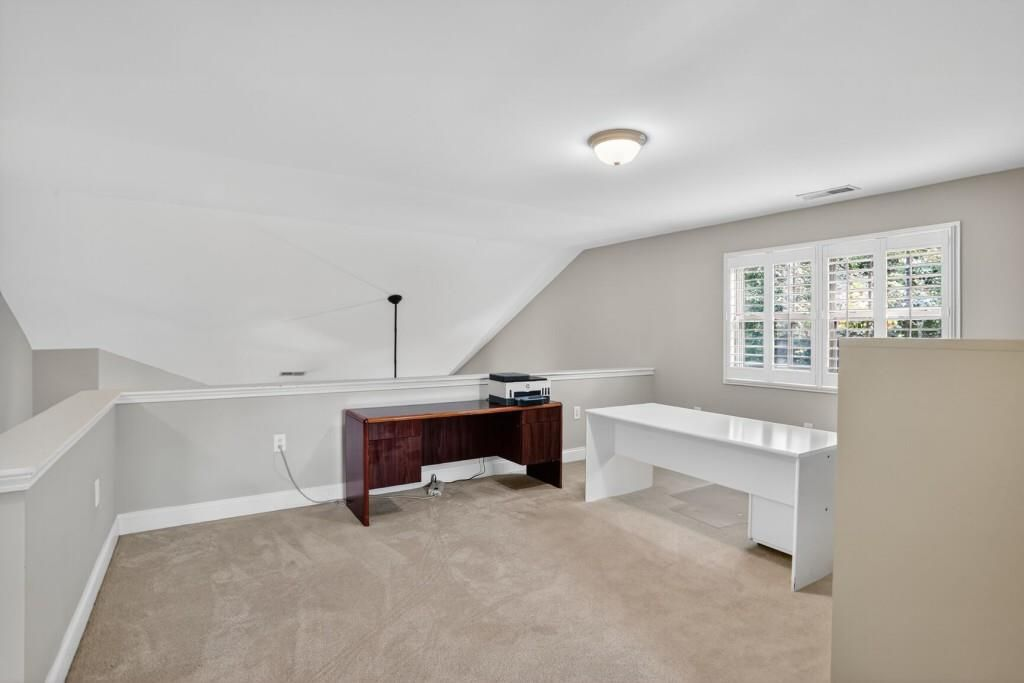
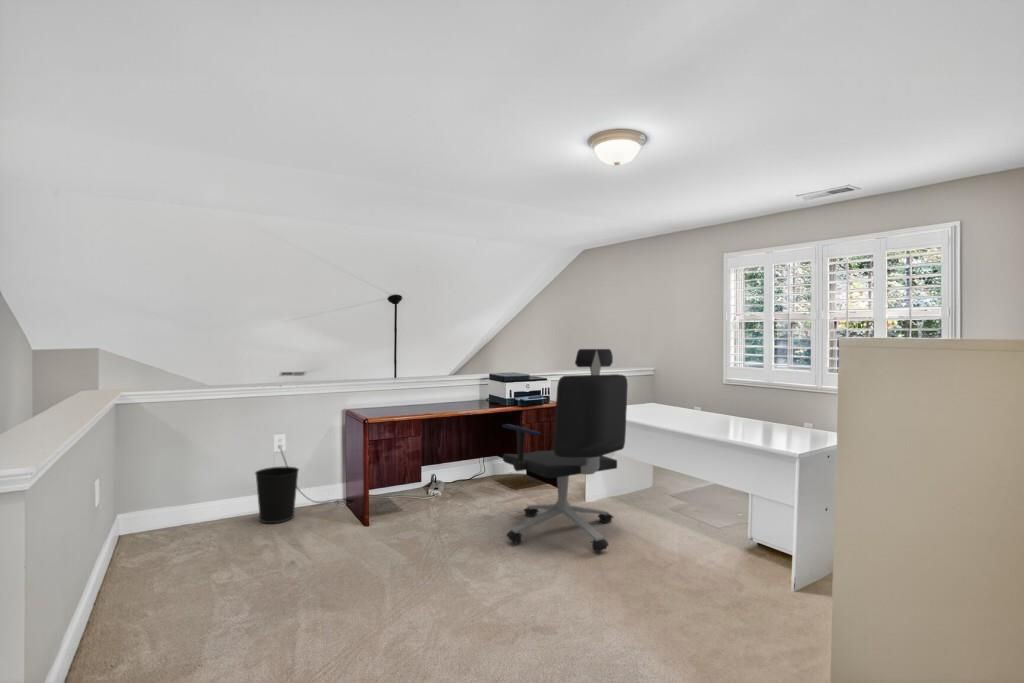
+ wastebasket [254,466,300,524]
+ office chair [501,348,629,552]
